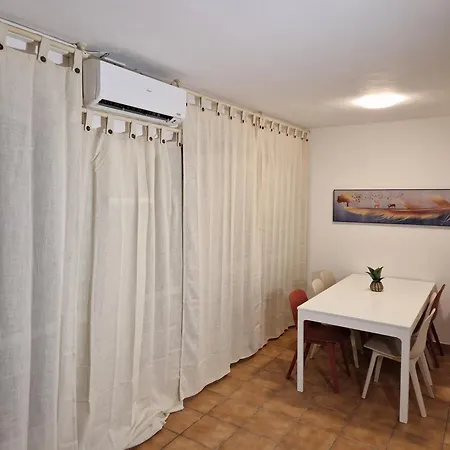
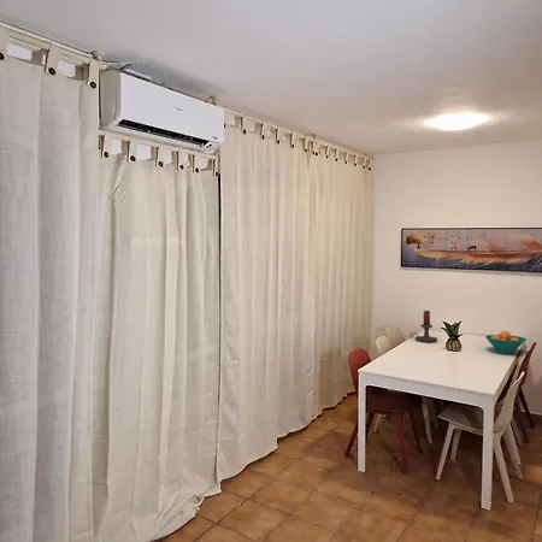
+ candle holder [410,310,438,343]
+ fruit bowl [484,330,528,355]
